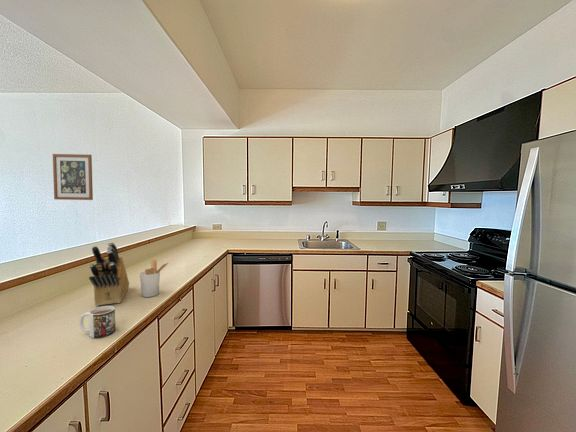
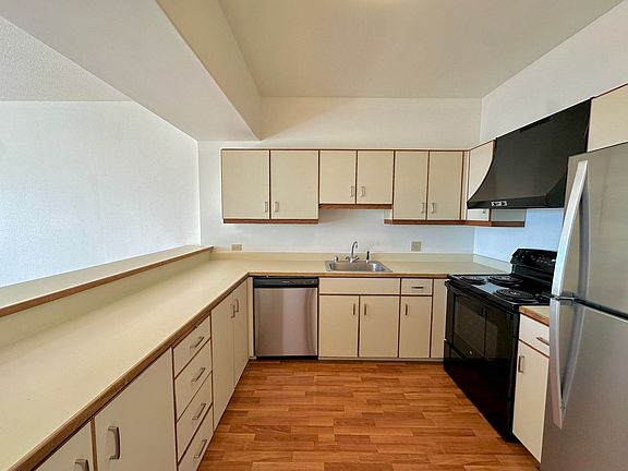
- mug [79,305,116,339]
- wall art [52,153,94,201]
- utensil holder [139,258,171,298]
- knife block [88,241,130,307]
